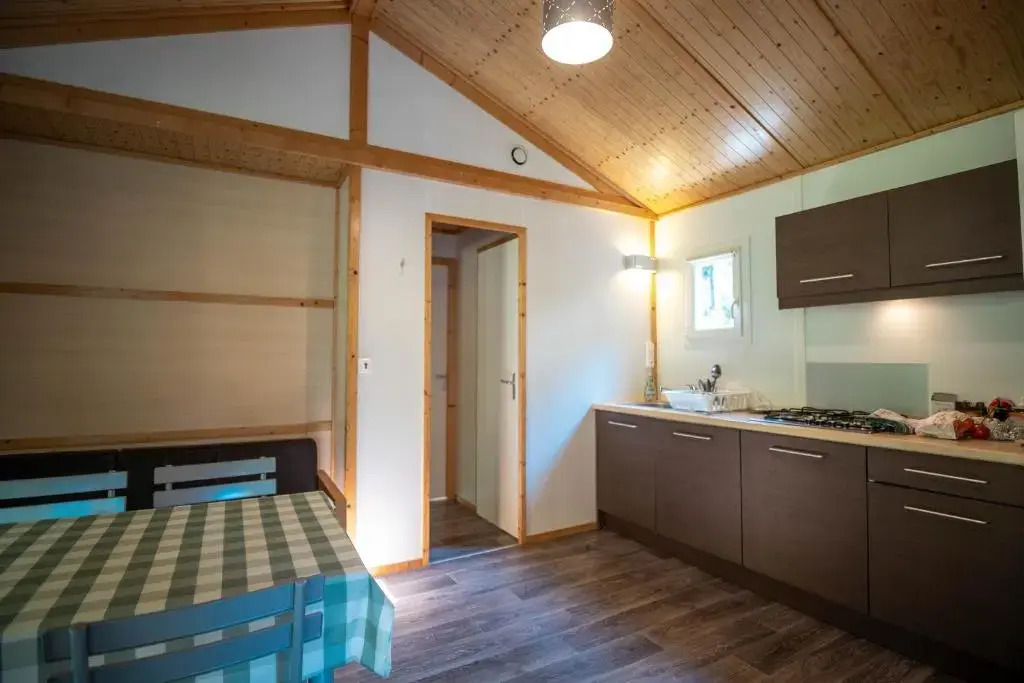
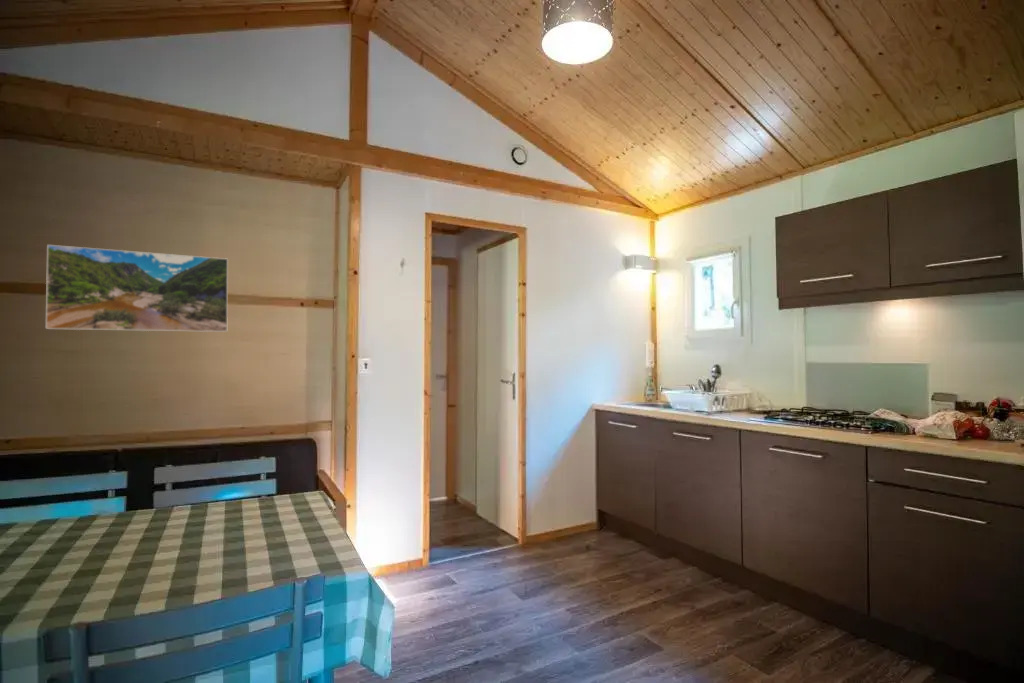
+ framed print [45,244,229,333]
